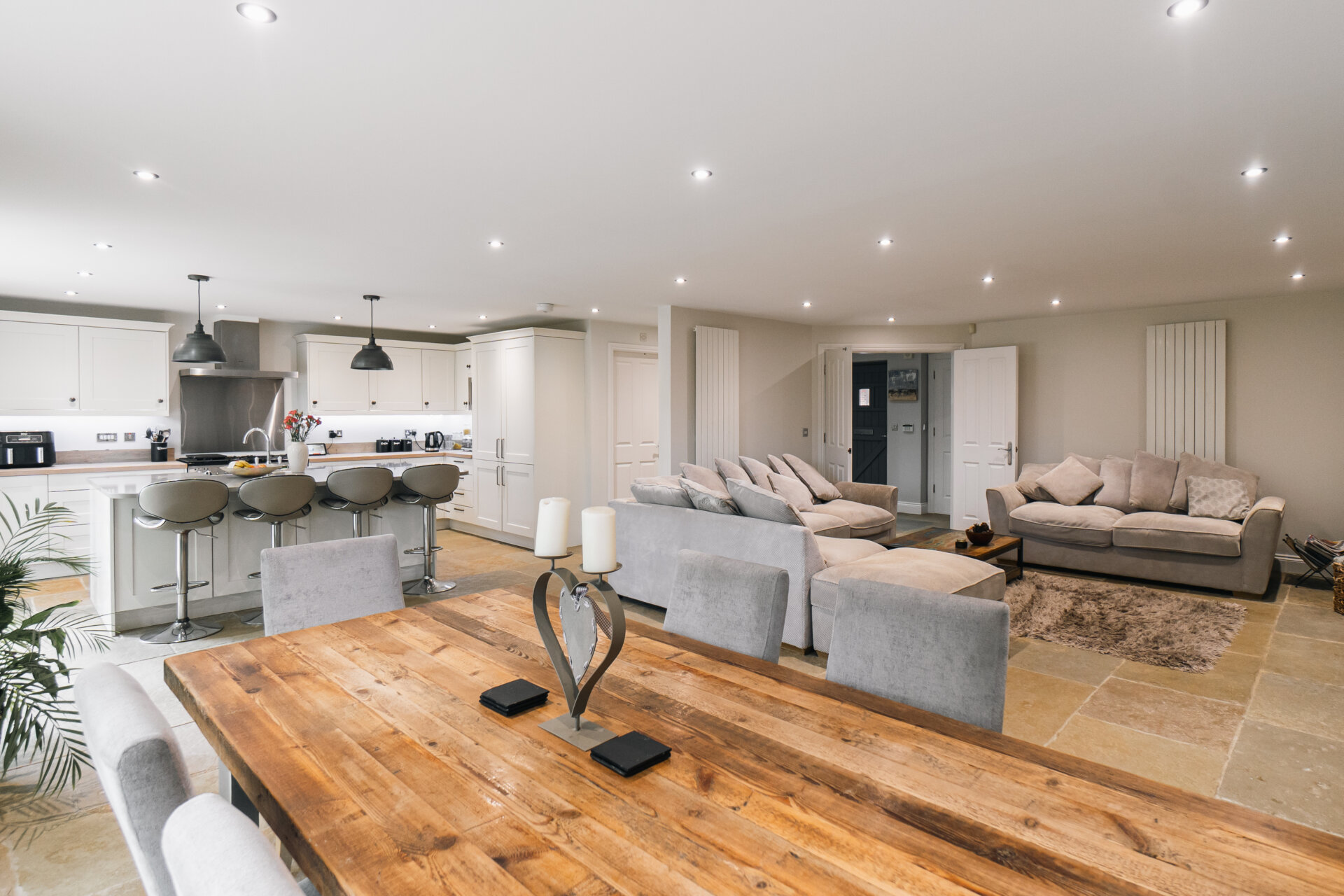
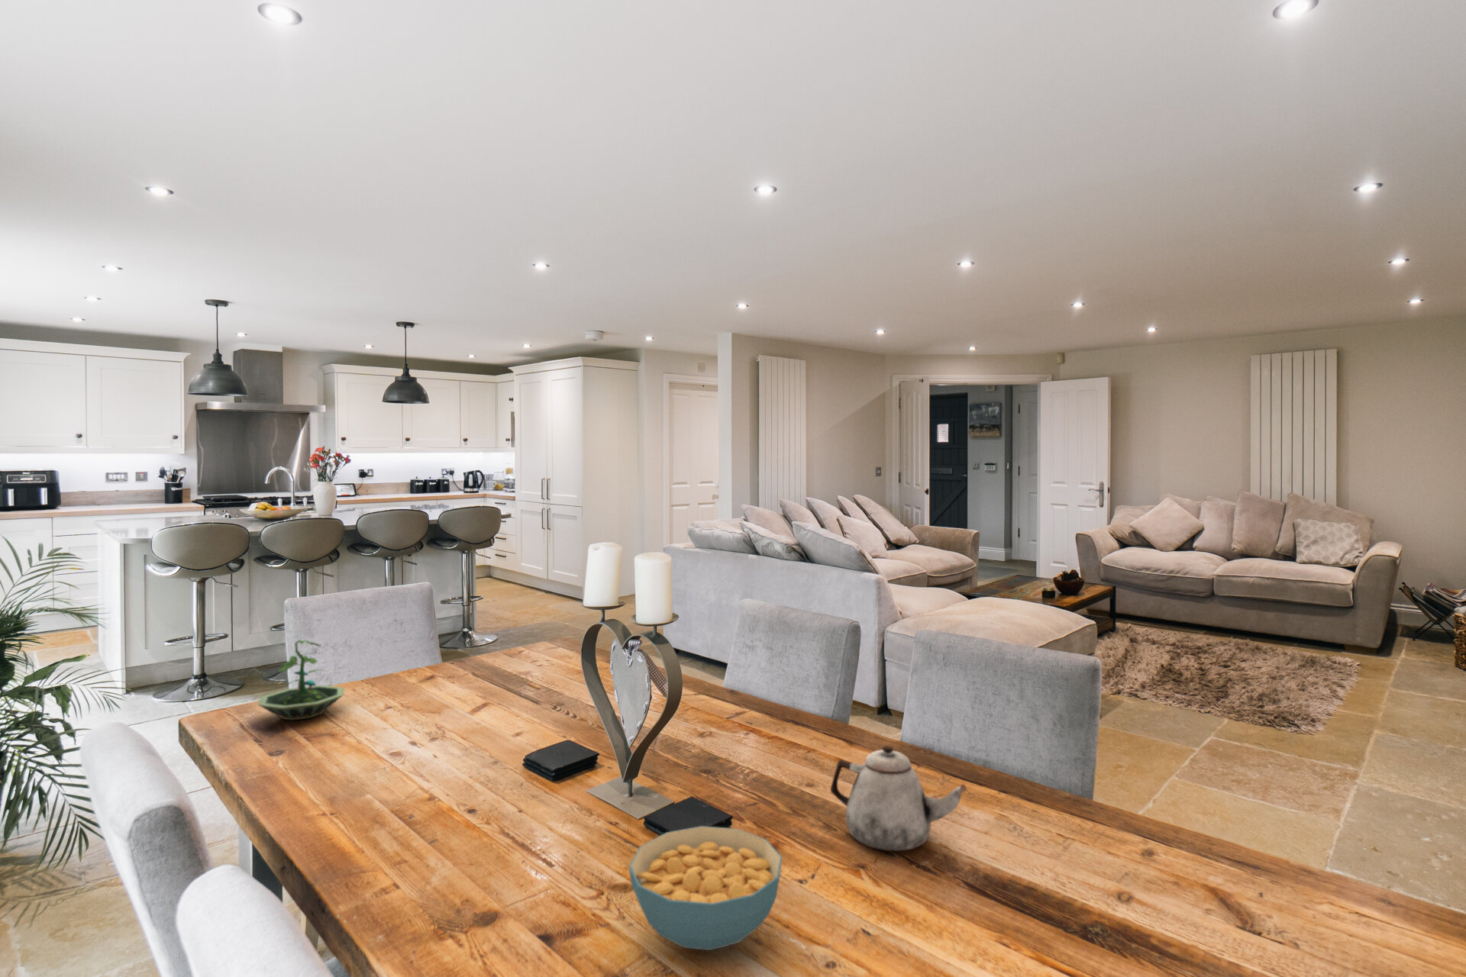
+ cereal bowl [627,825,782,951]
+ terrarium [256,640,345,721]
+ teapot [830,745,969,852]
